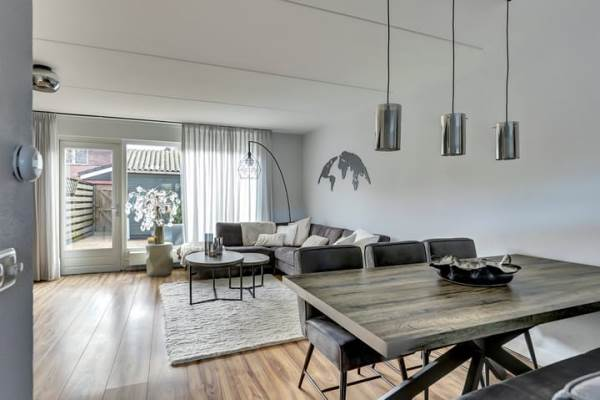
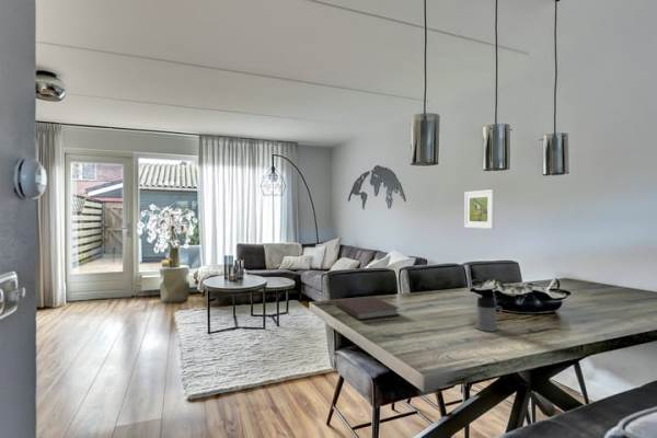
+ notebook [334,296,401,321]
+ mug [473,297,503,333]
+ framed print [463,188,495,230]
